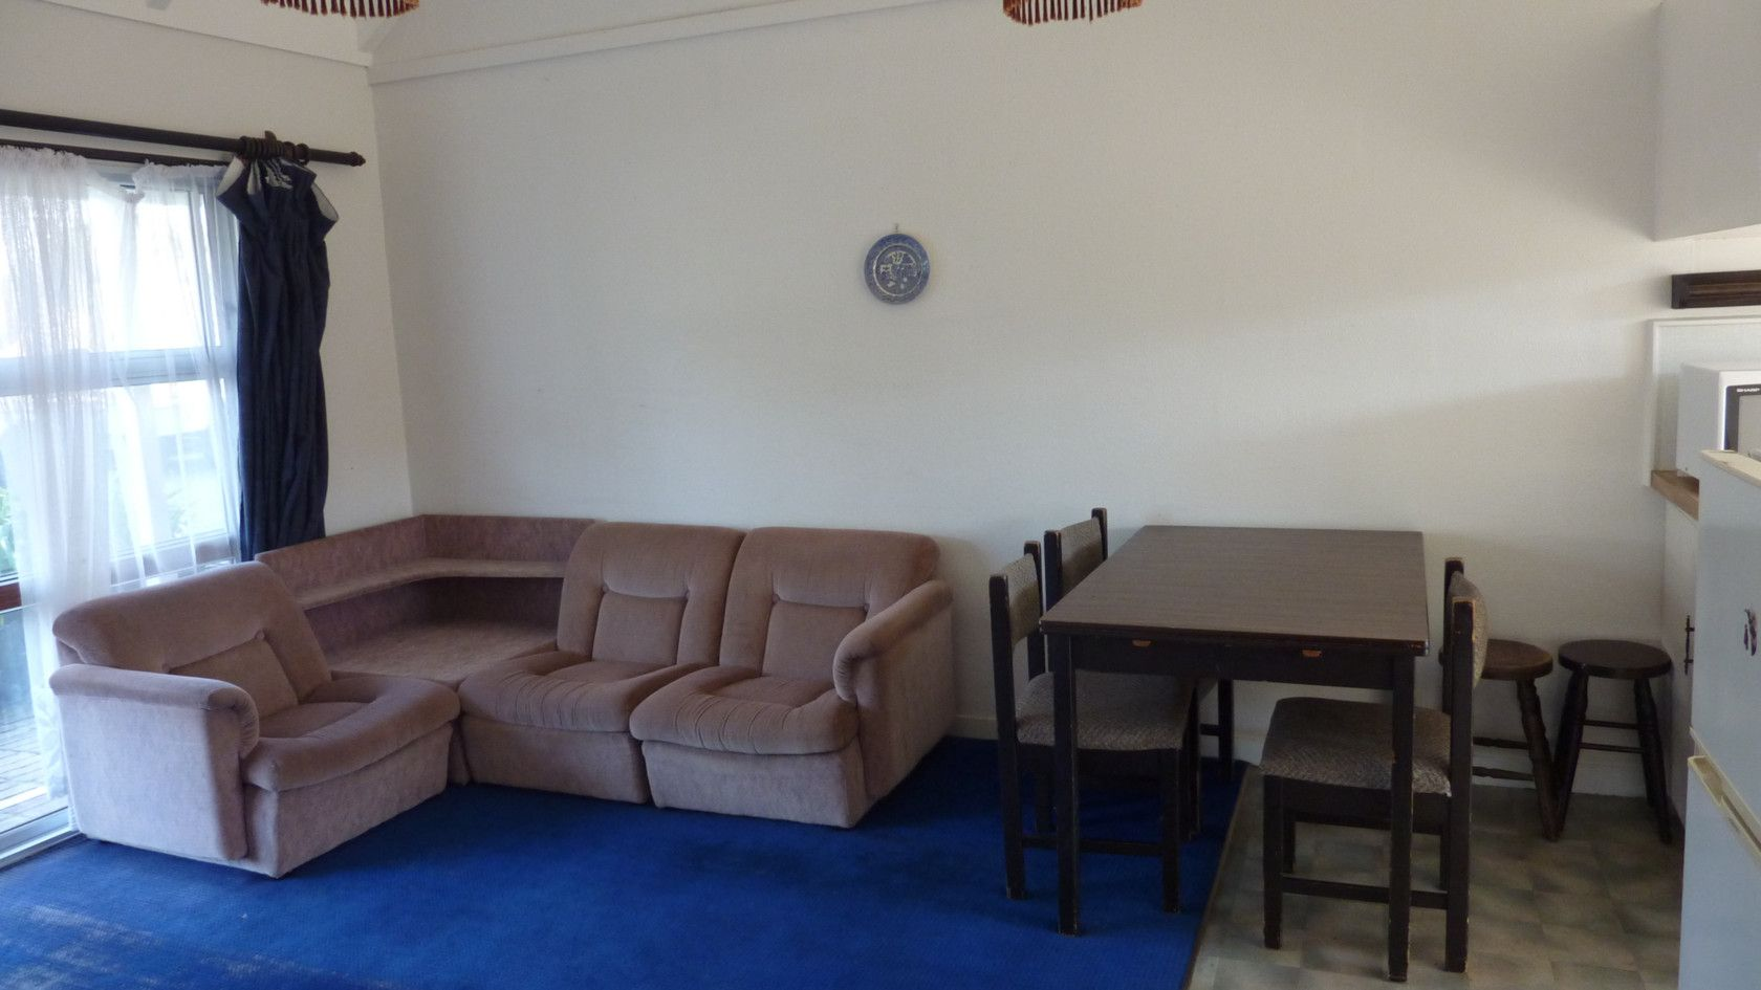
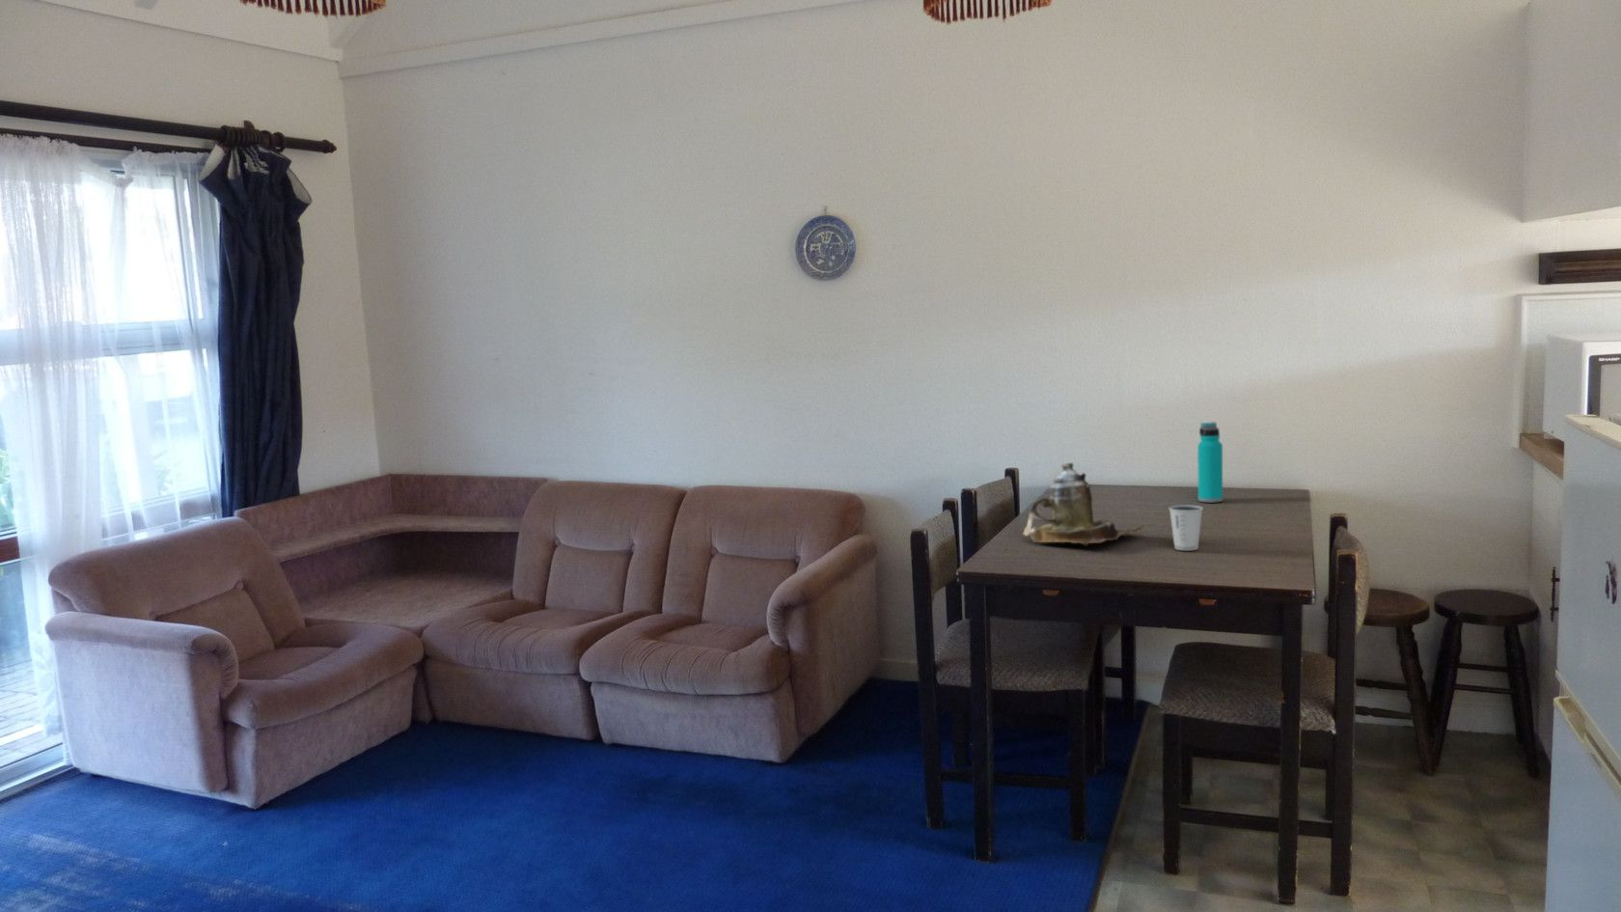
+ dixie cup [1168,504,1205,551]
+ water bottle [1197,421,1224,503]
+ teapot [1023,462,1144,547]
